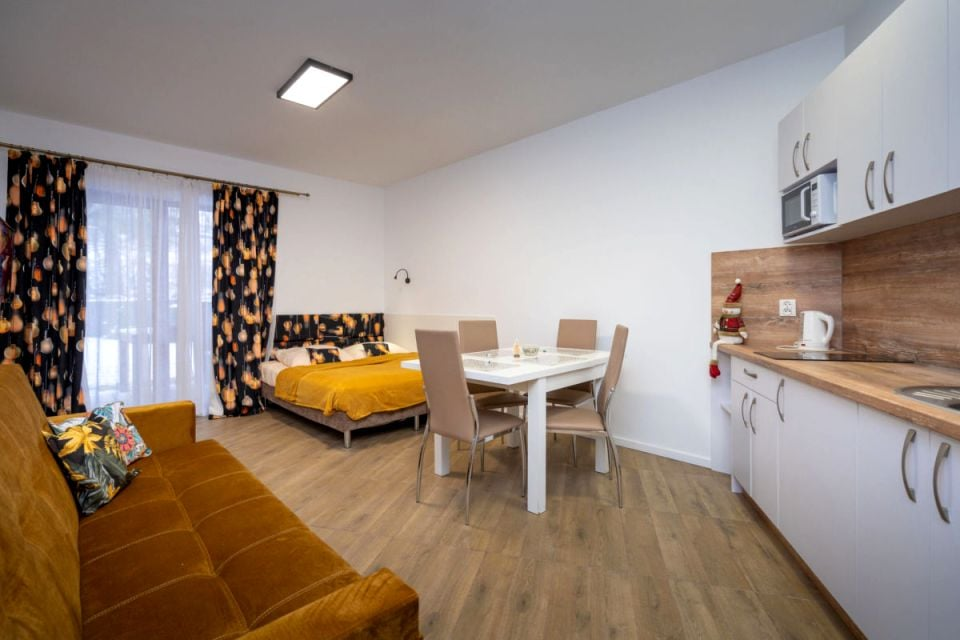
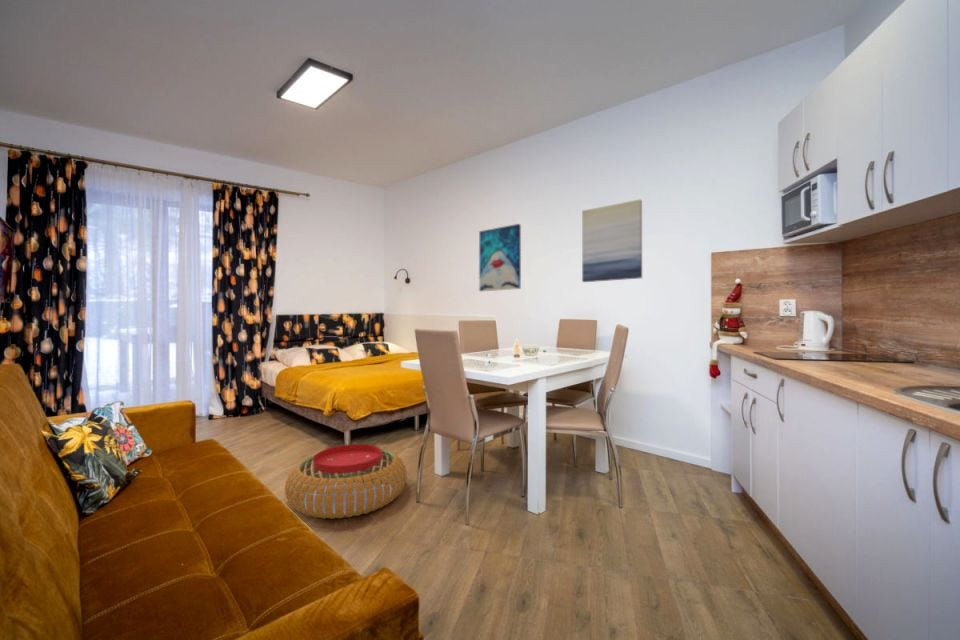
+ wall art [478,223,522,292]
+ pouf [284,443,408,520]
+ wall art [581,199,643,283]
